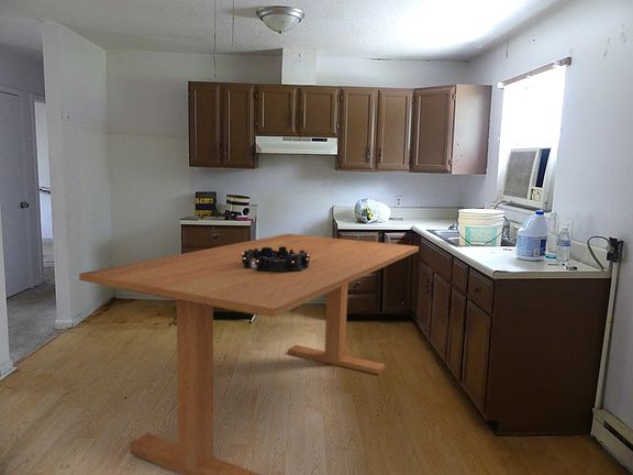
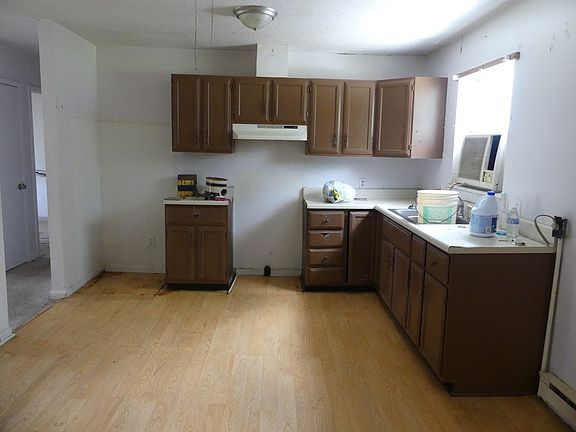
- dining table [78,233,420,475]
- decorative bowl [242,246,310,273]
